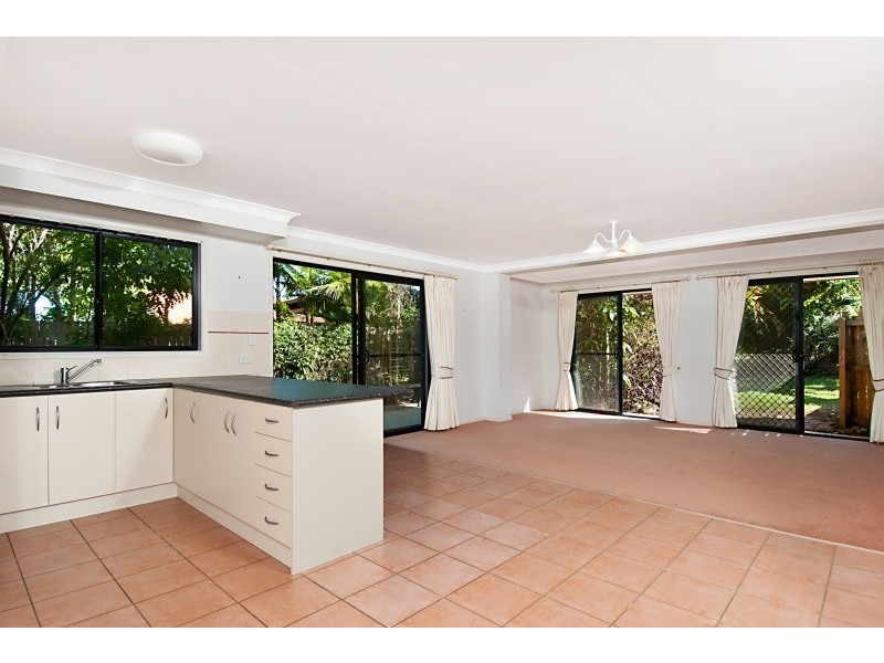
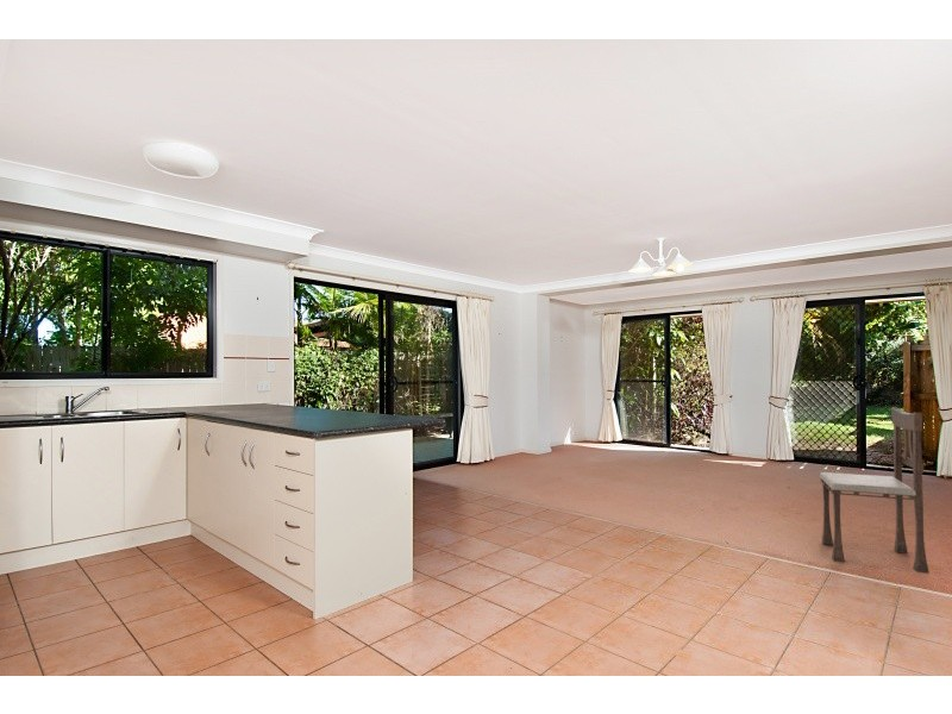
+ dining chair [819,406,931,575]
